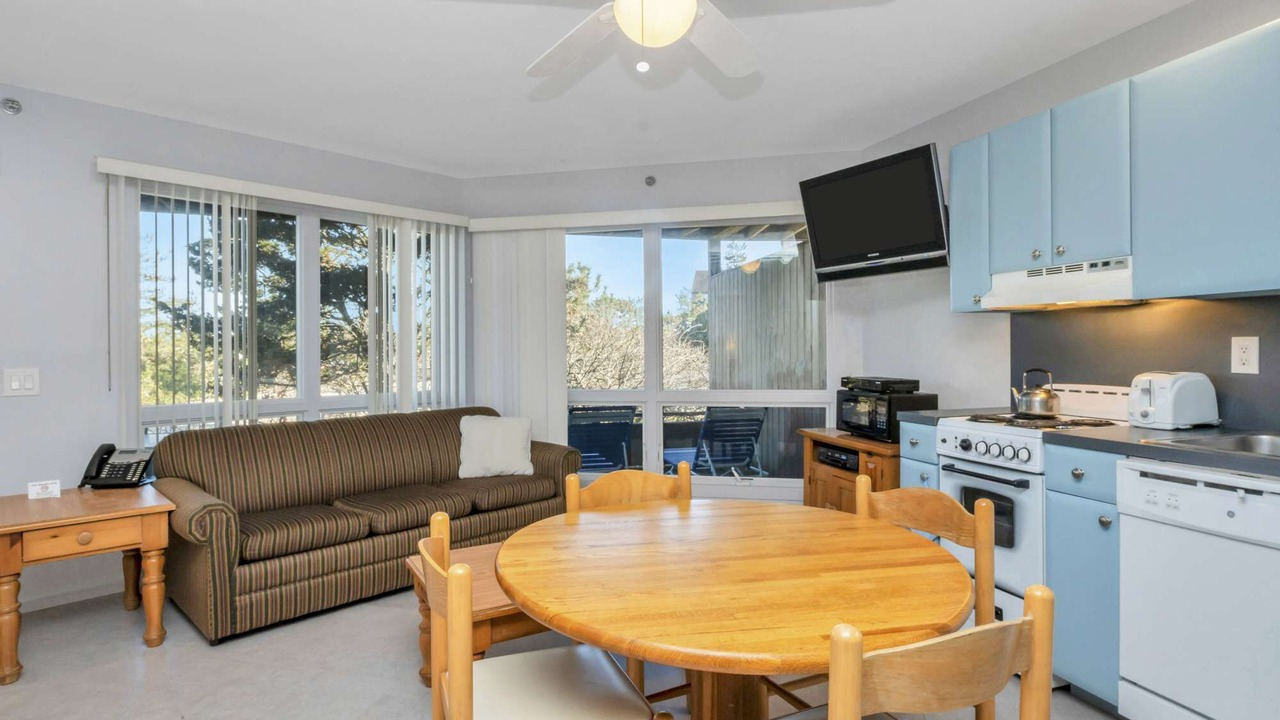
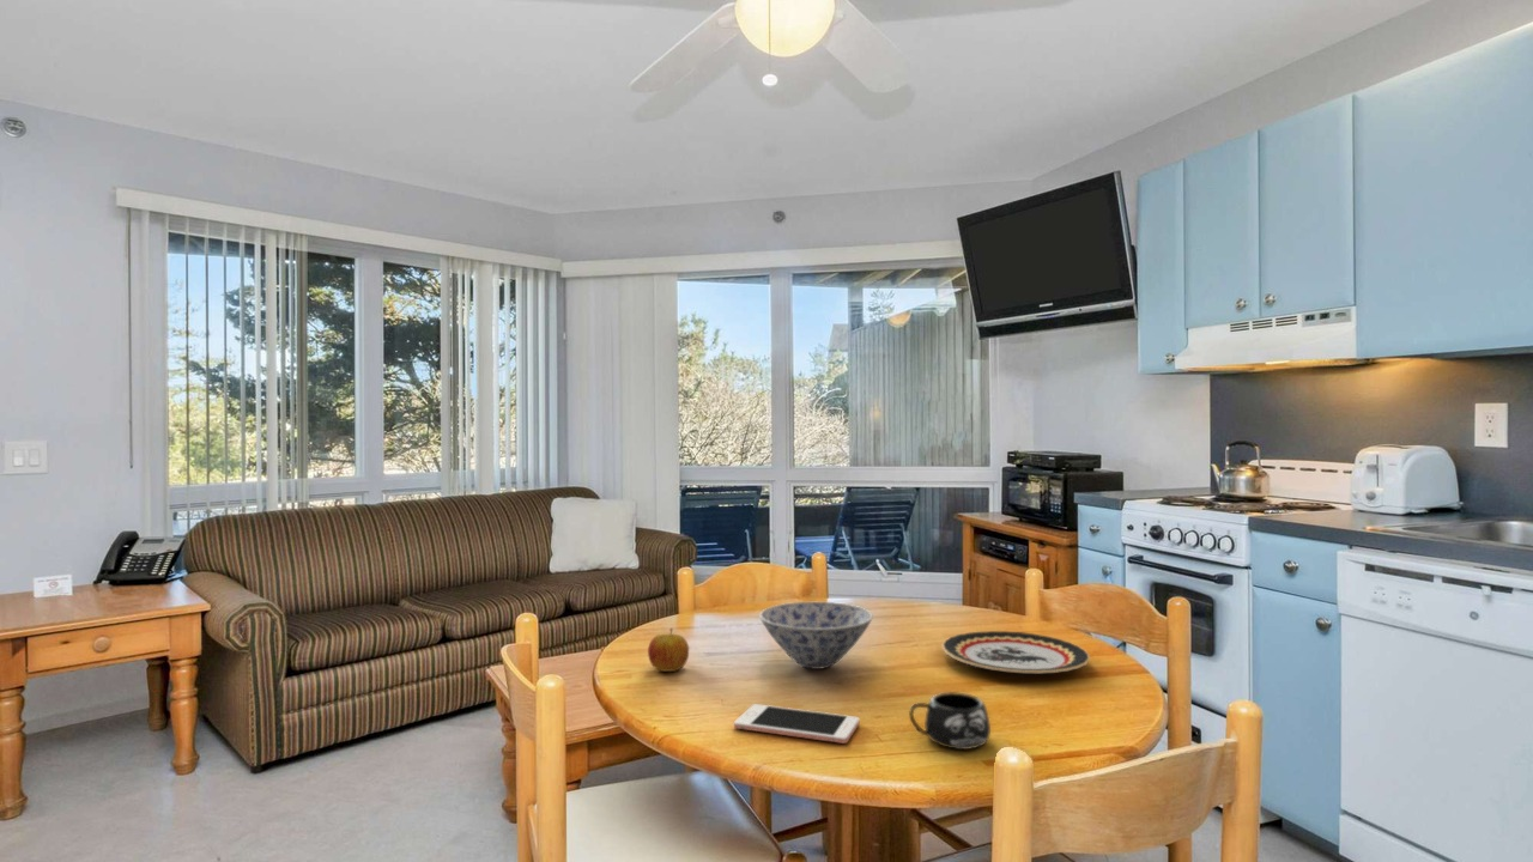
+ plate [940,630,1091,675]
+ cell phone [733,703,860,745]
+ mug [908,691,992,751]
+ apple [647,627,690,673]
+ bowl [758,601,874,670]
